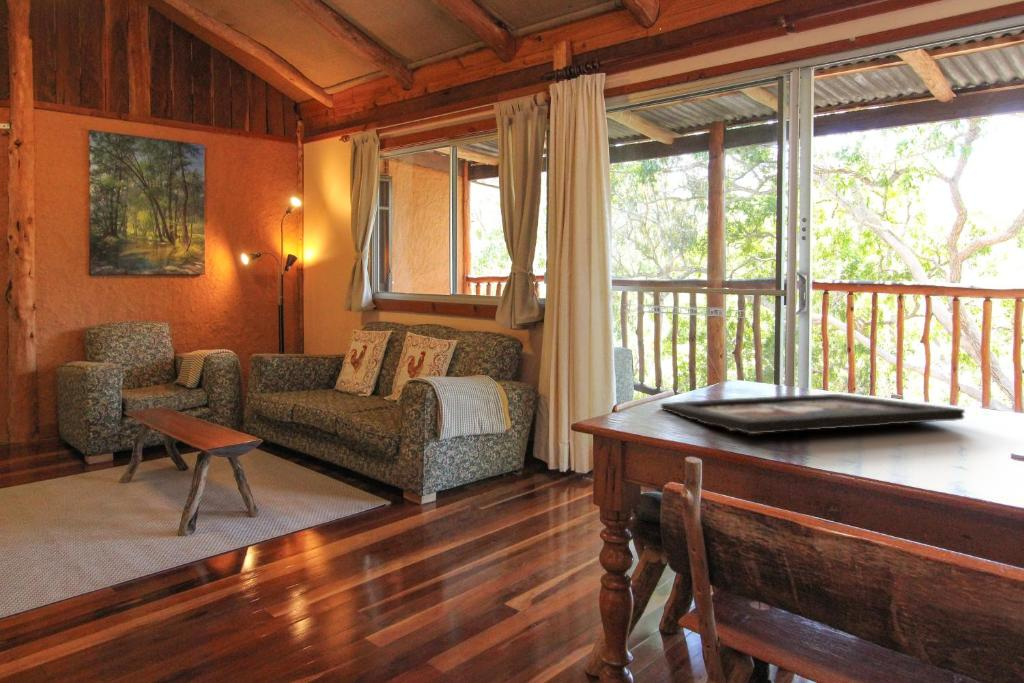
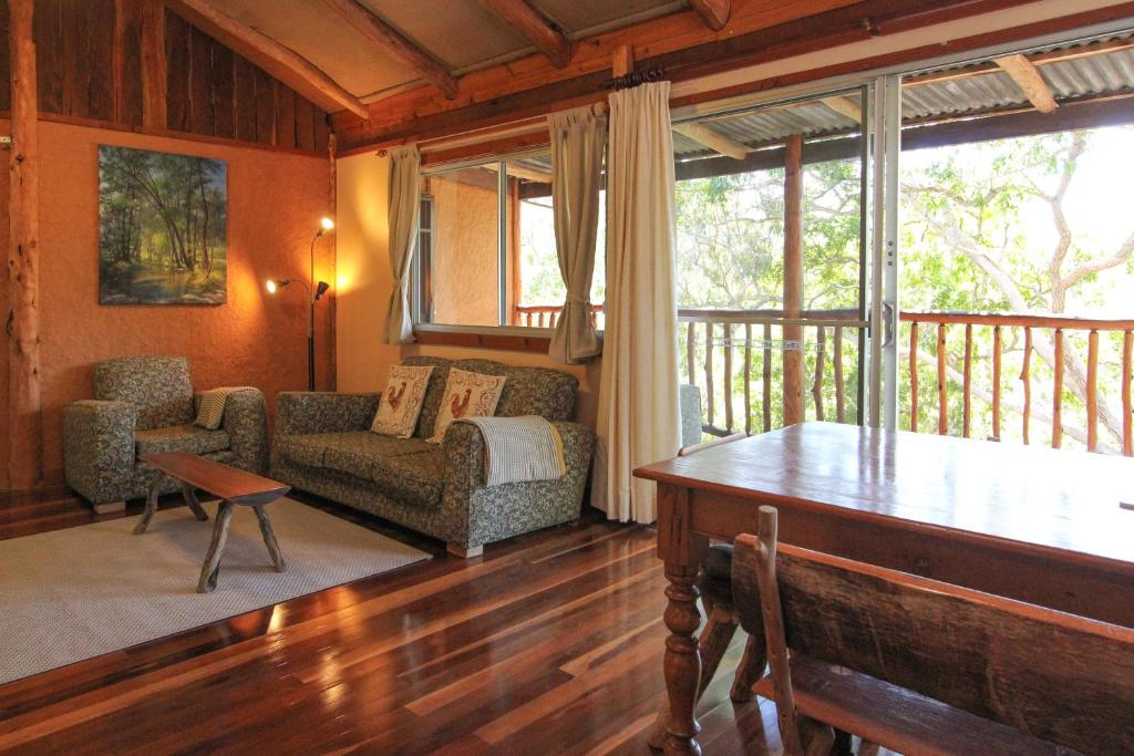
- board game [659,393,966,435]
